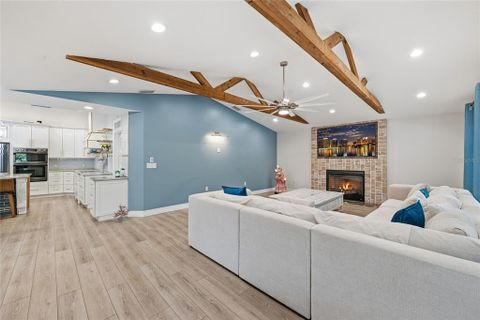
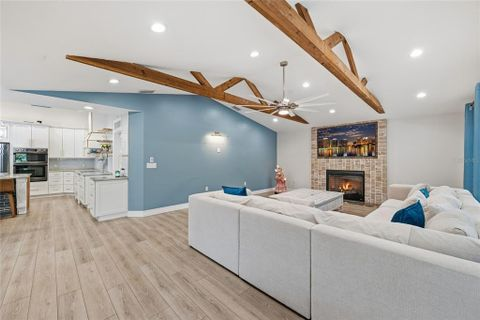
- potted plant [112,203,131,224]
